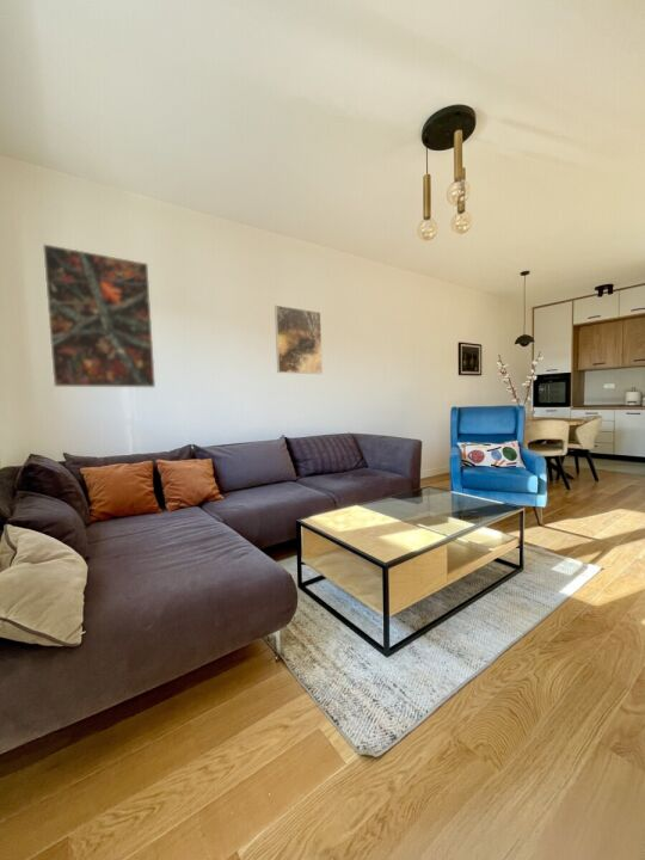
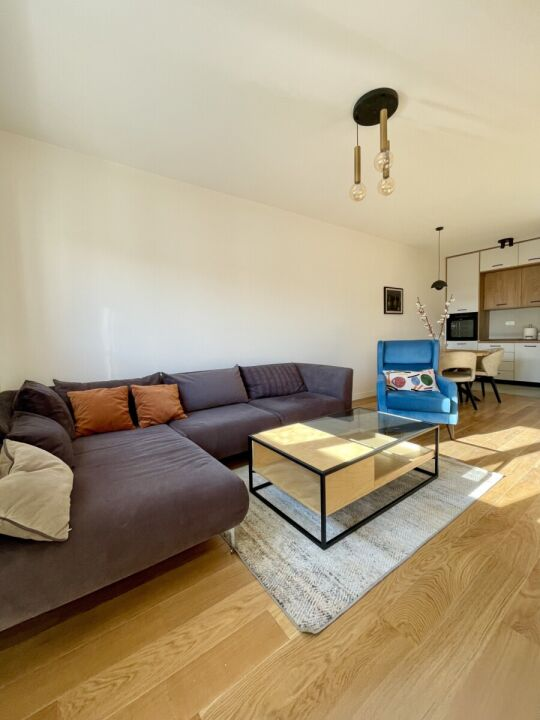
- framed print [42,242,156,388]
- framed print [274,305,324,375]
